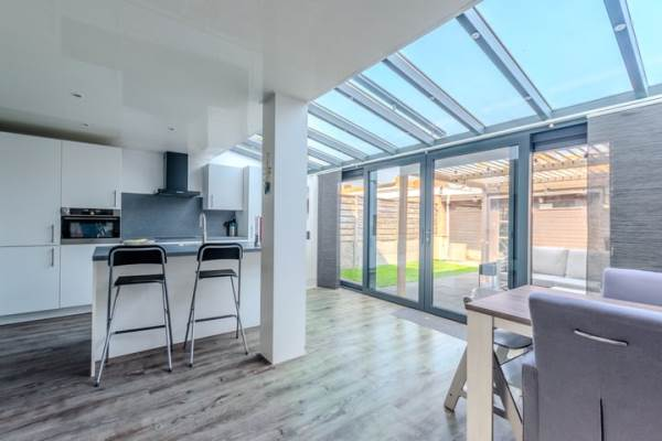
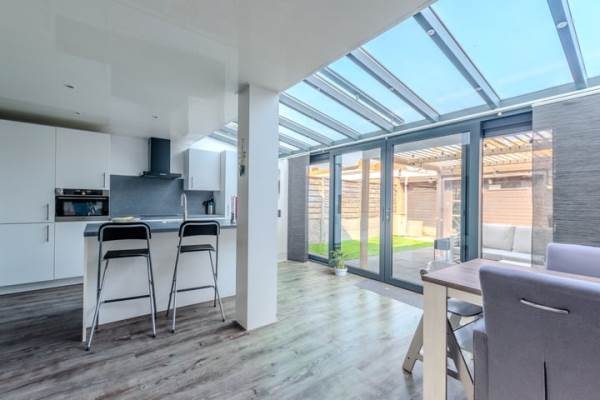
+ potted plant [328,248,357,278]
